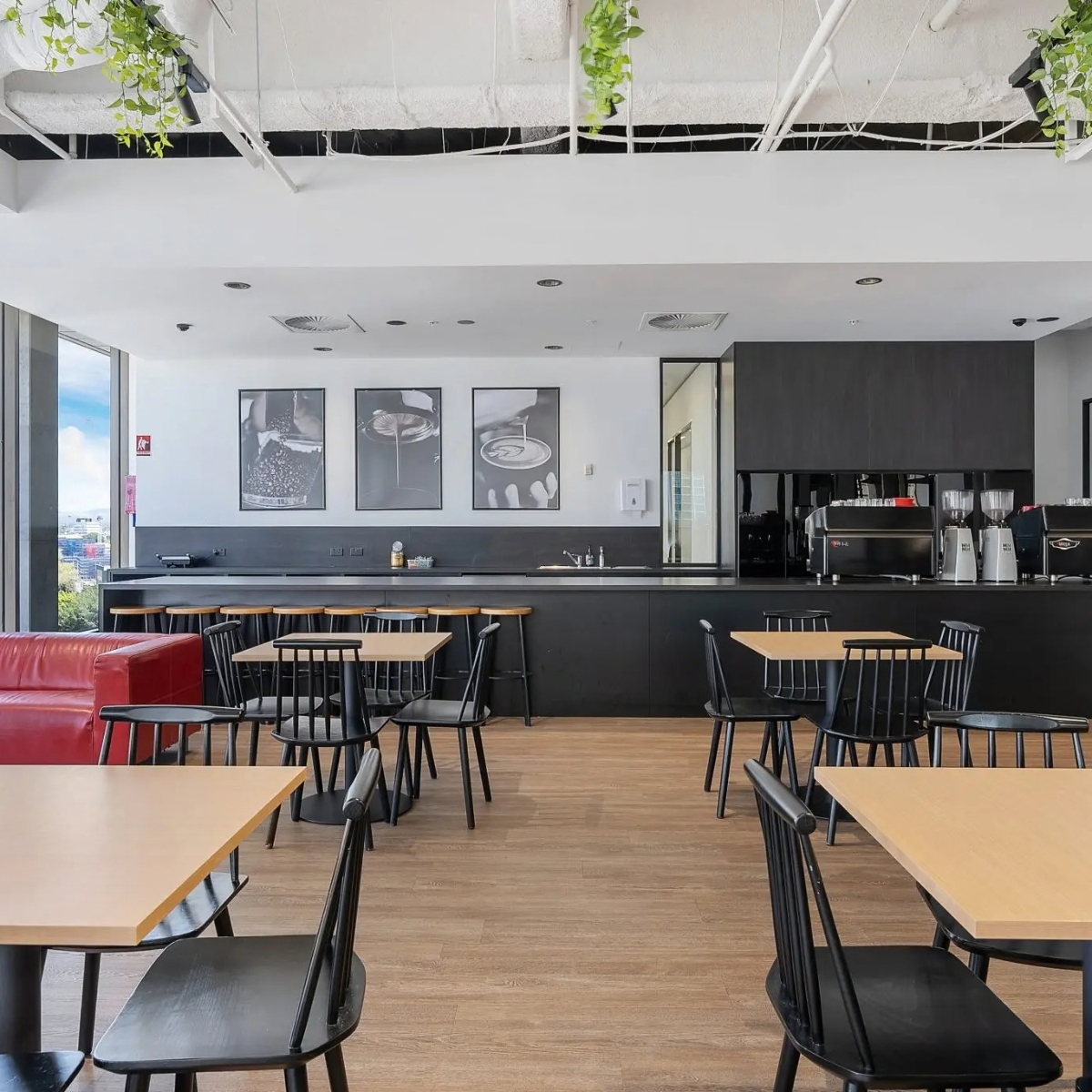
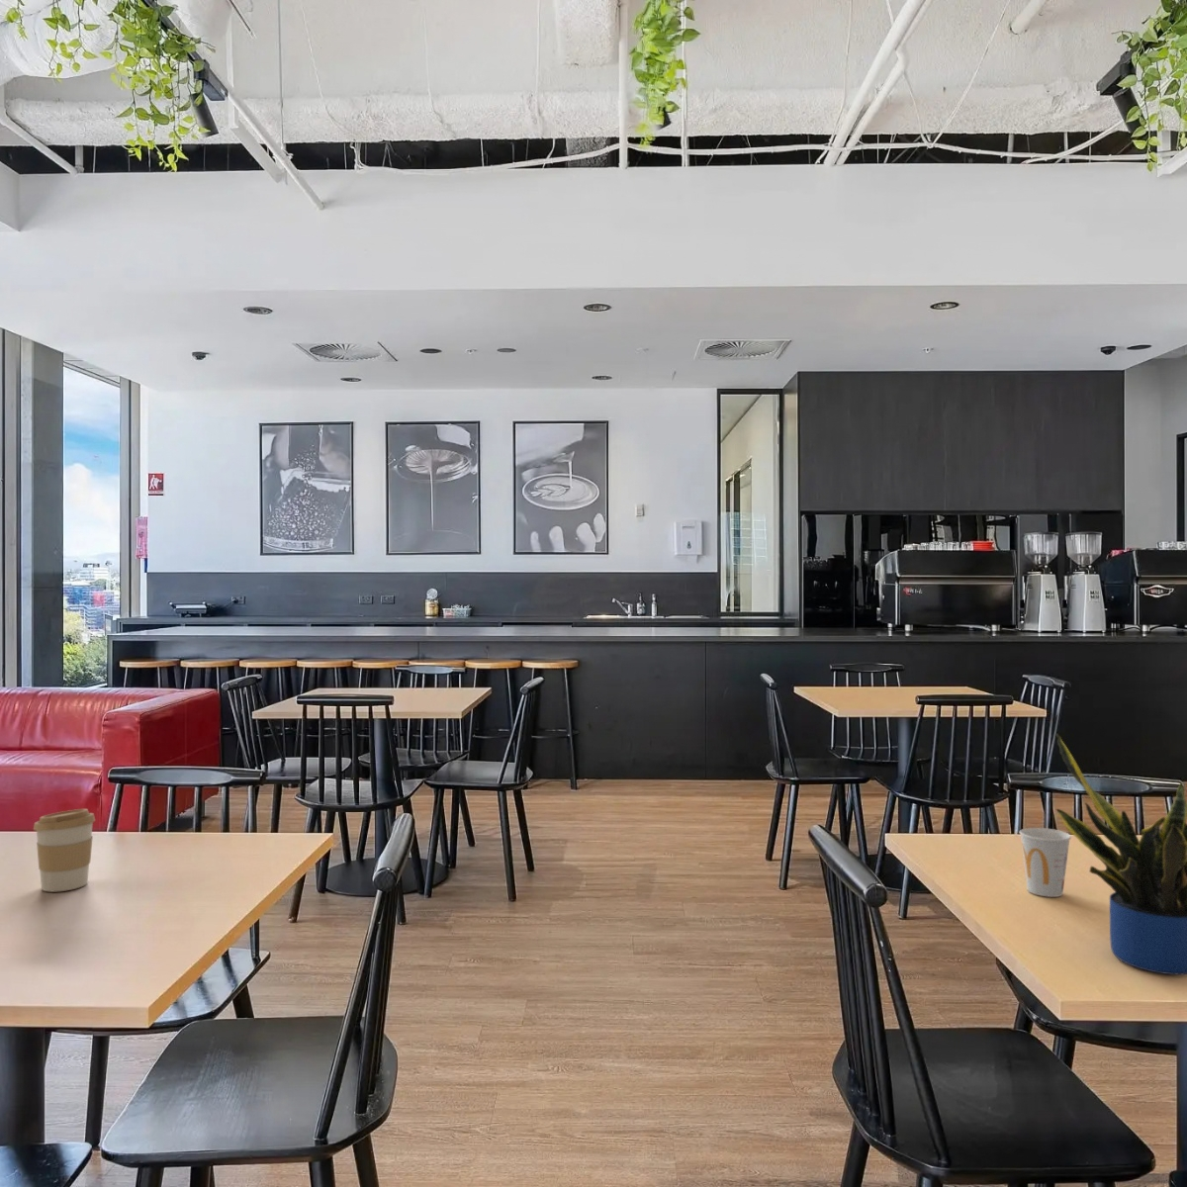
+ coffee cup [33,808,96,892]
+ potted plant [1055,733,1187,975]
+ cup [1019,827,1072,898]
